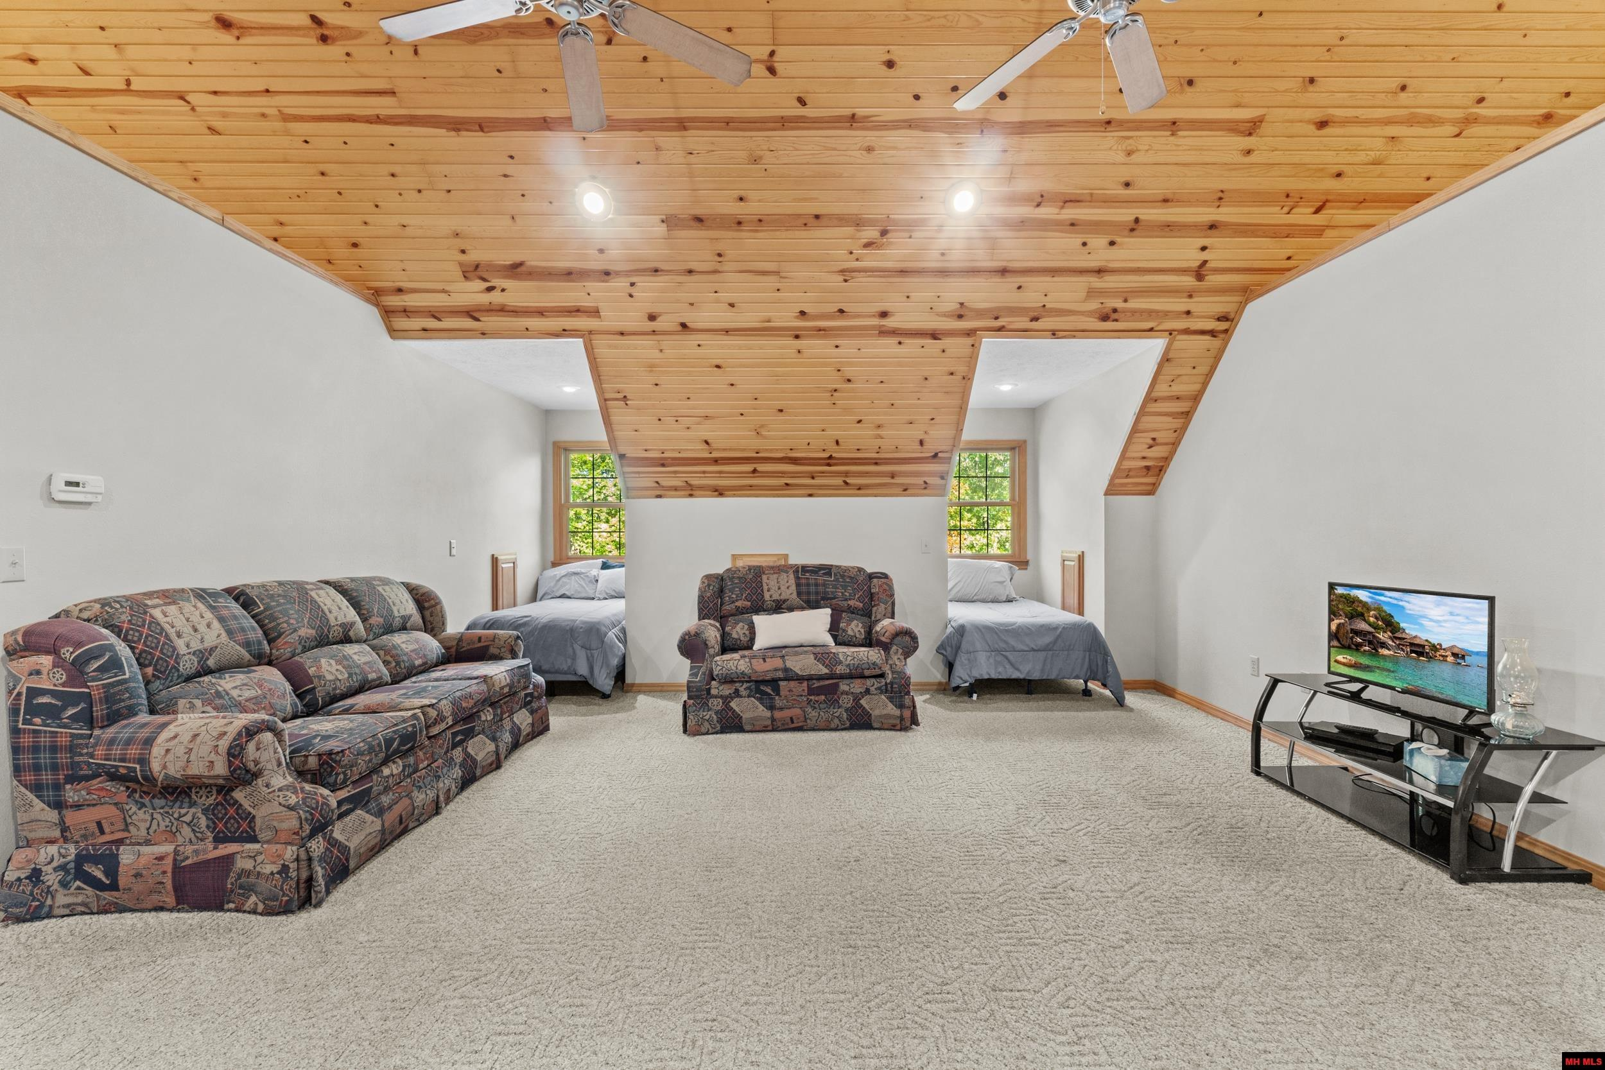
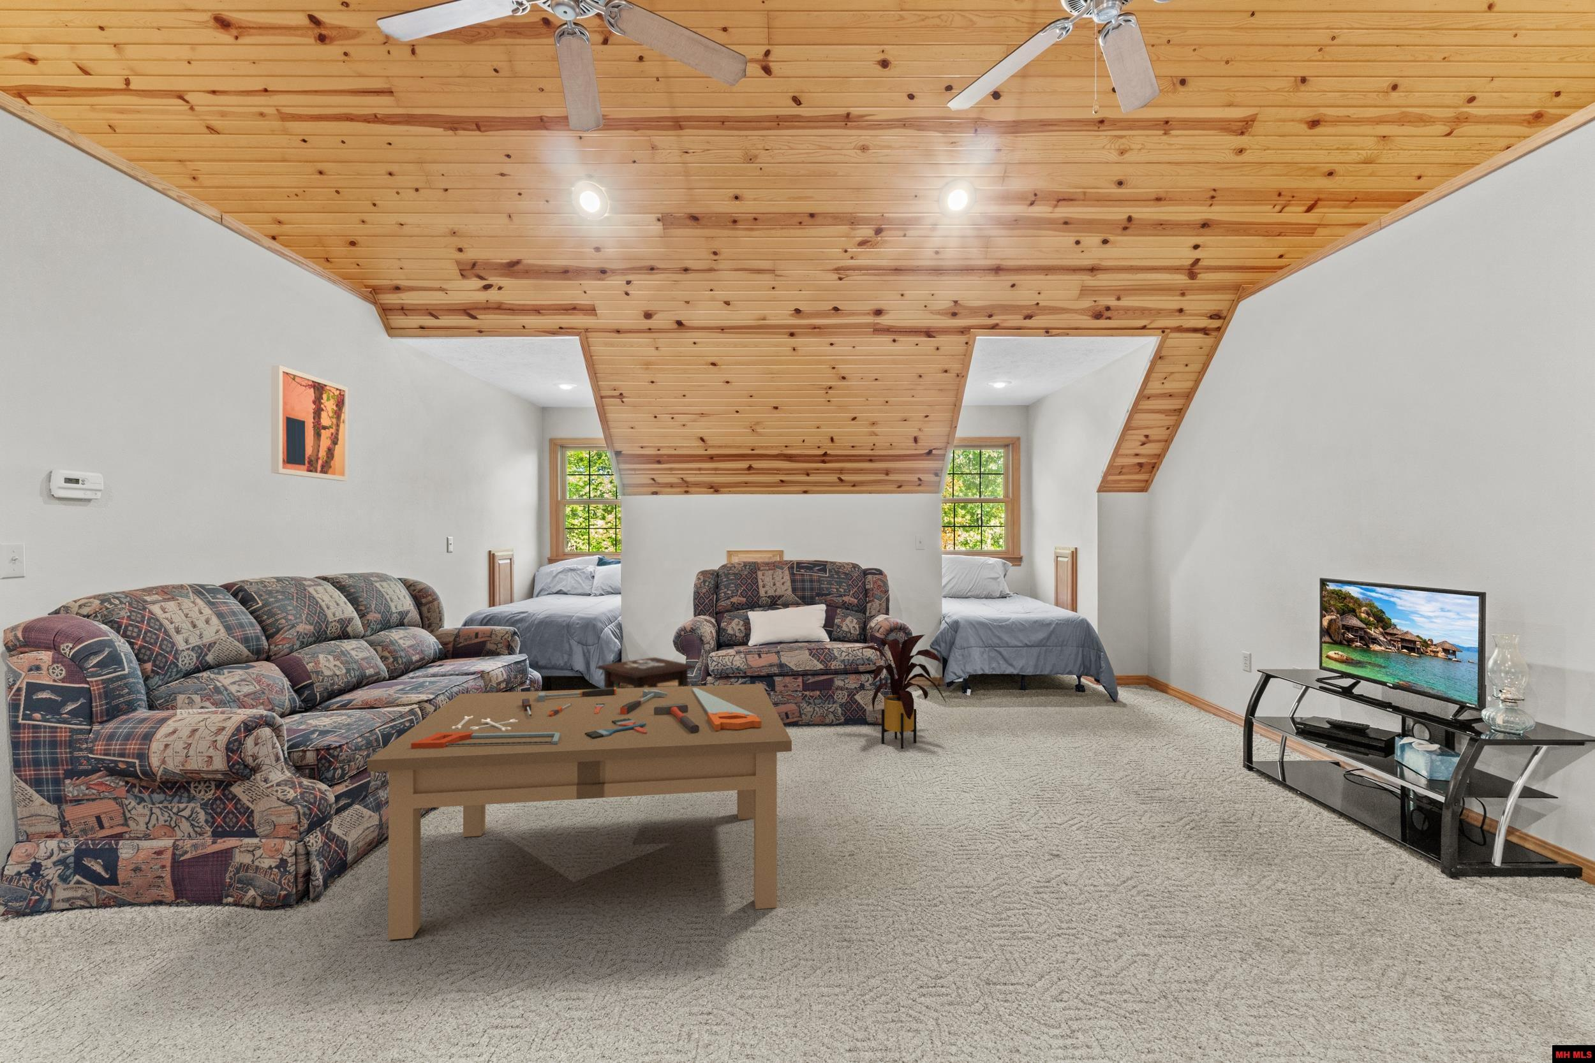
+ house plant [852,634,947,749]
+ side table [596,657,697,688]
+ wall art [271,364,349,482]
+ coffee table [367,683,793,941]
